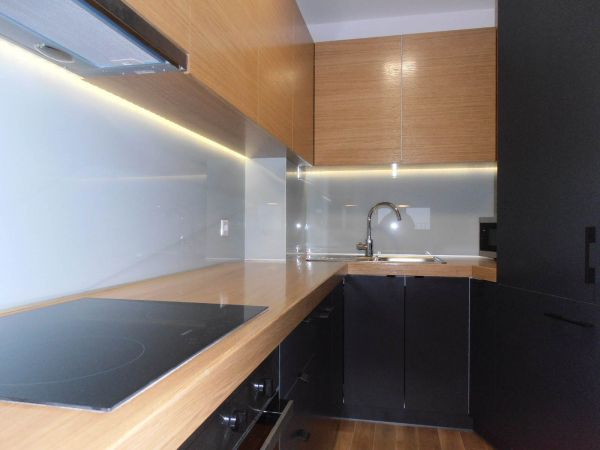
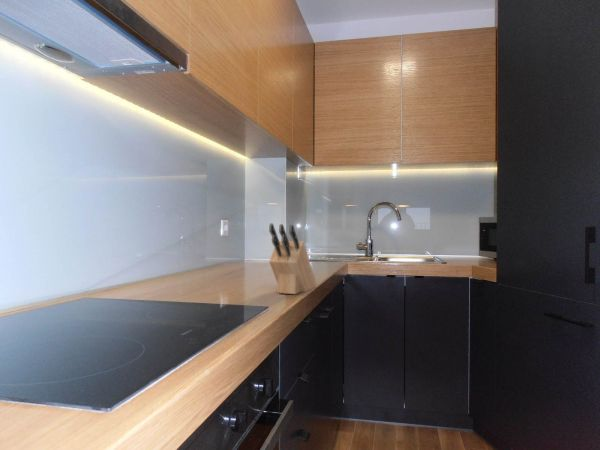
+ knife block [268,223,318,295]
